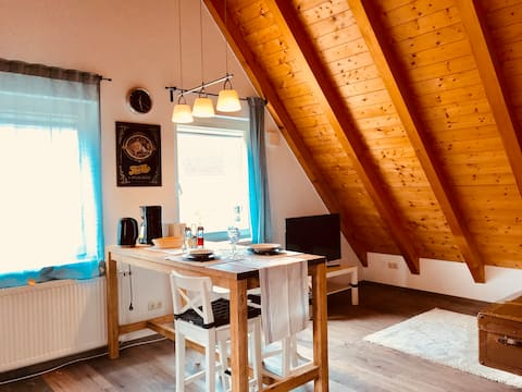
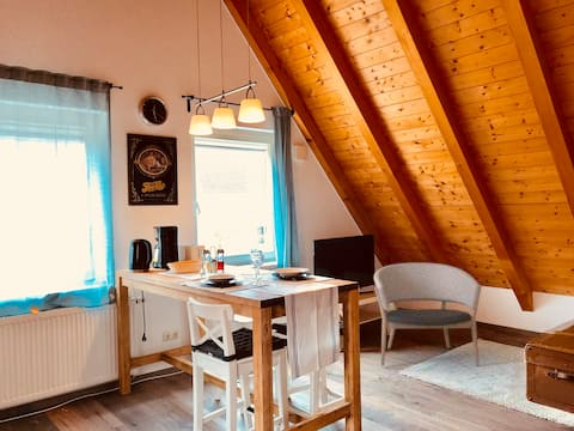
+ armchair [373,262,483,368]
